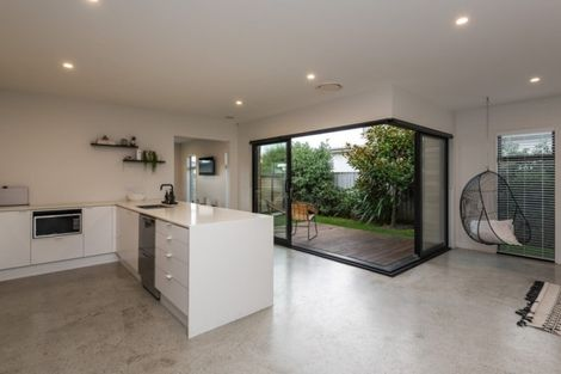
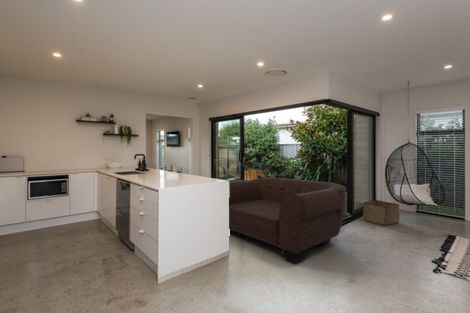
+ sofa [228,176,347,264]
+ storage bin [362,199,400,226]
